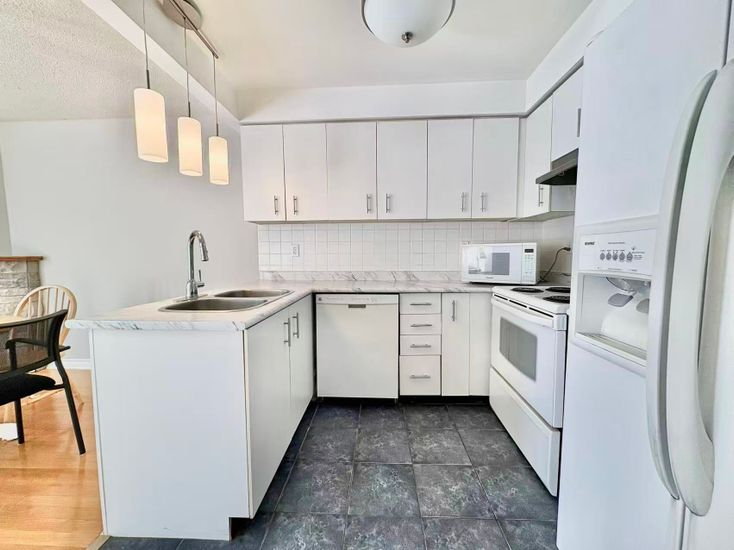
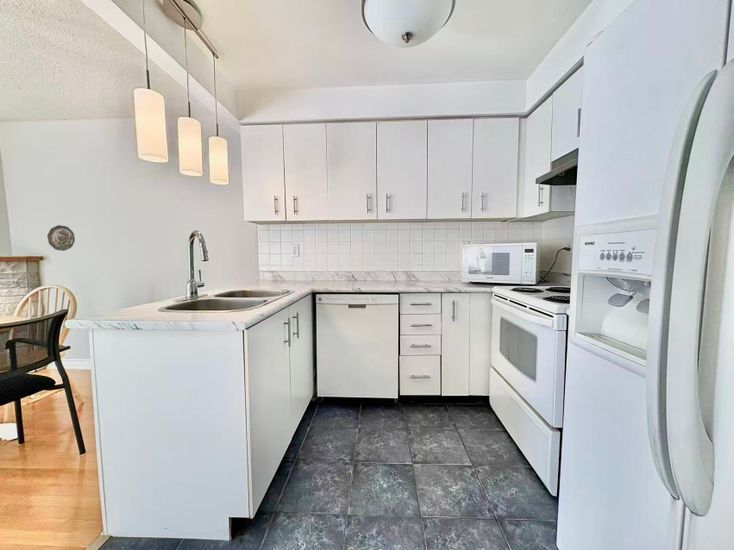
+ decorative plate [46,224,76,252]
